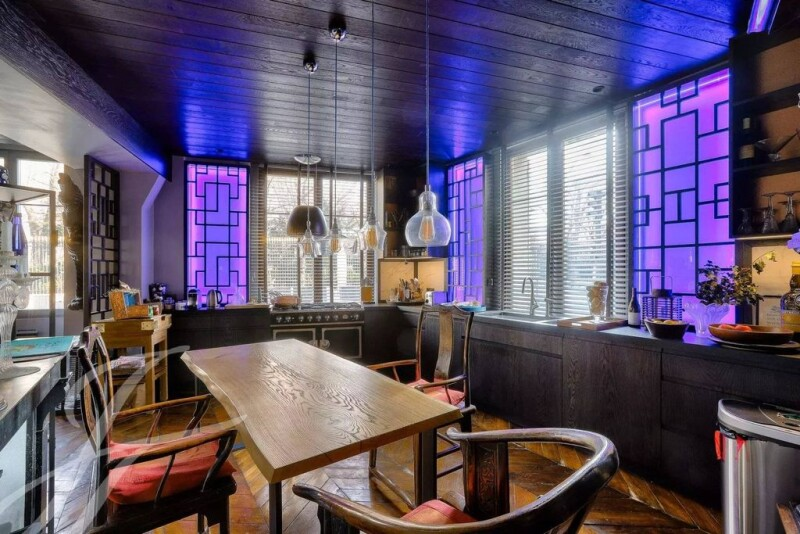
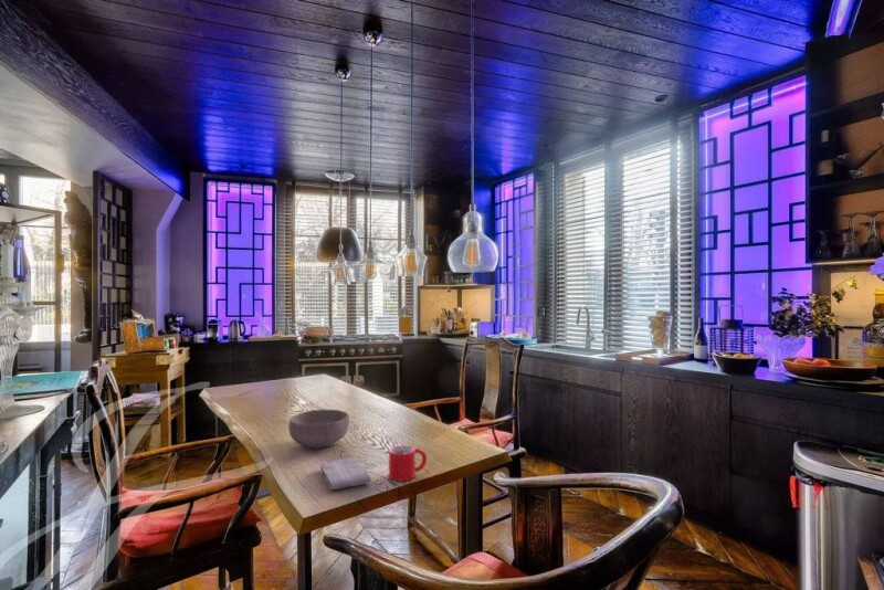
+ mug [388,444,428,482]
+ bowl [287,409,350,449]
+ washcloth [319,456,372,491]
